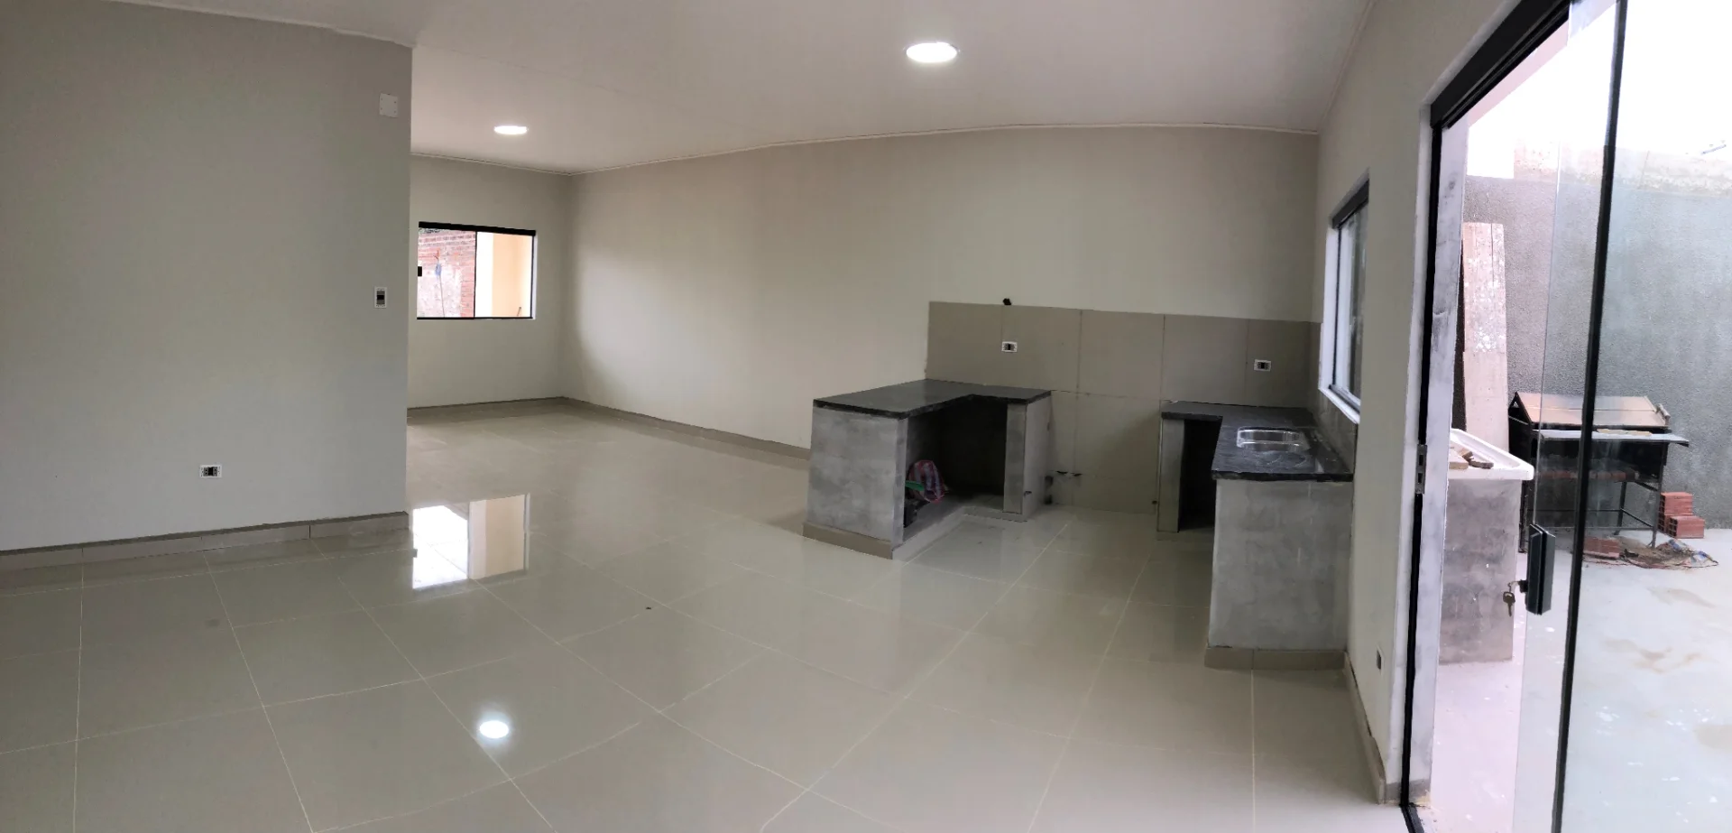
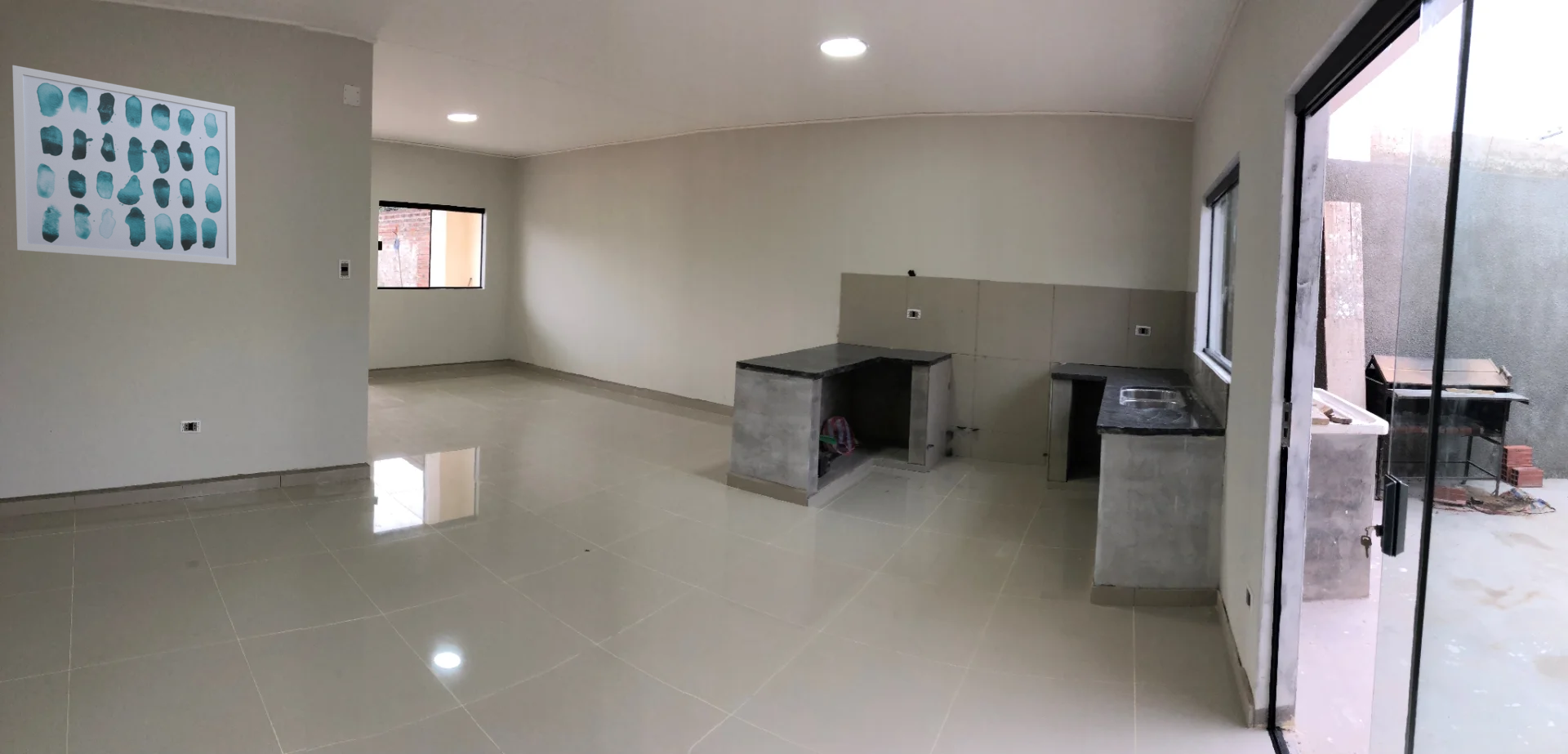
+ wall art [11,65,237,266]
